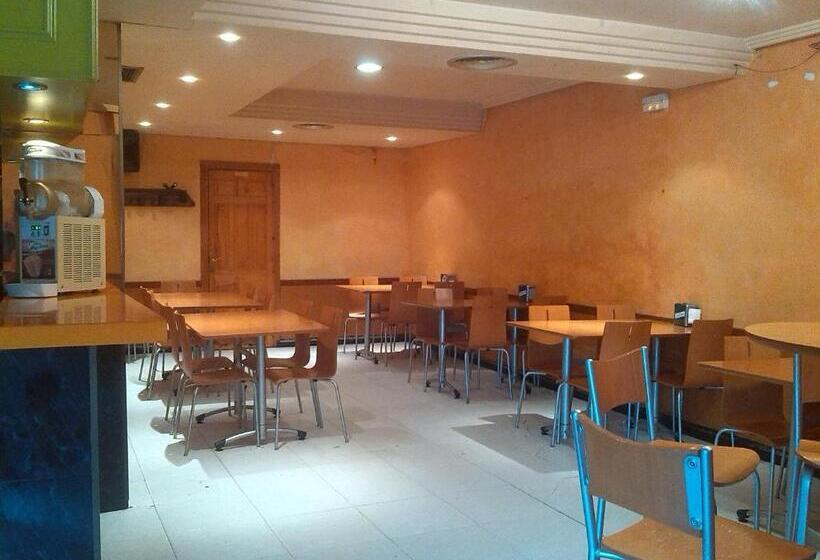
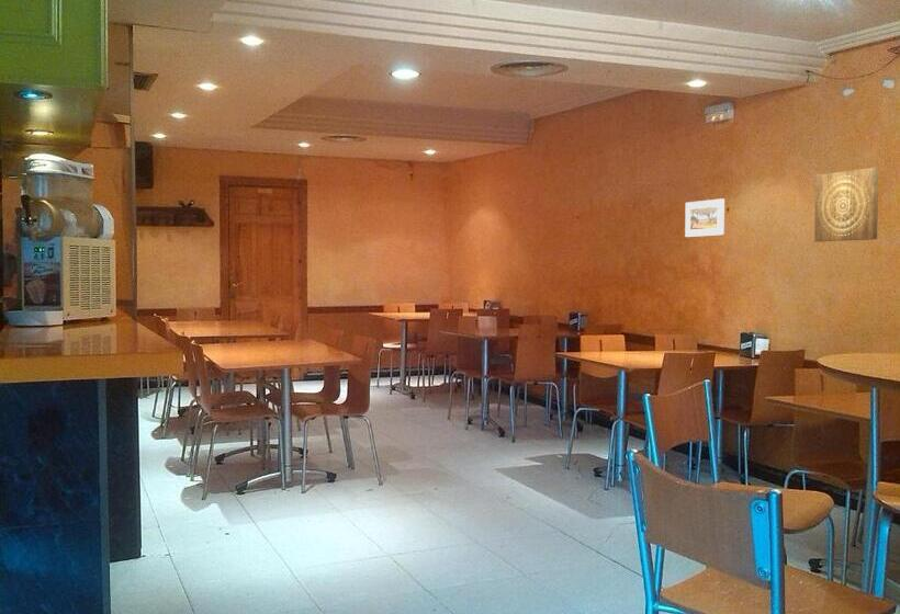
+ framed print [684,197,725,238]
+ wall art [813,167,879,242]
